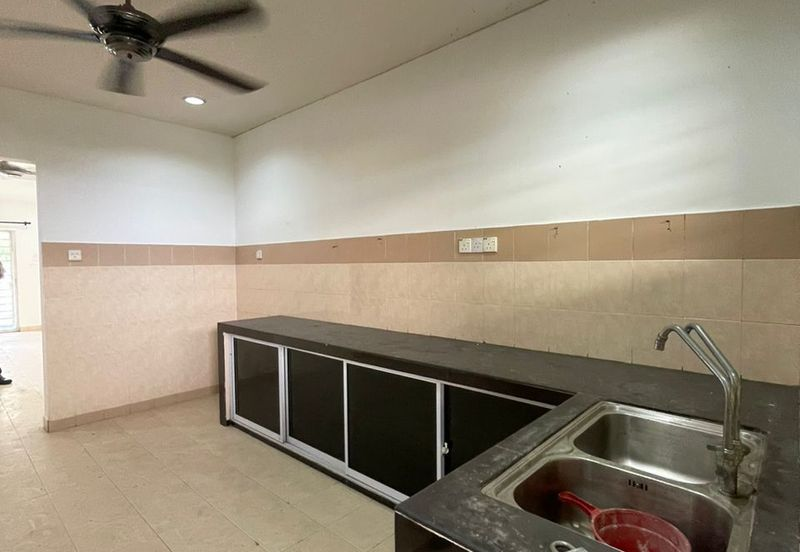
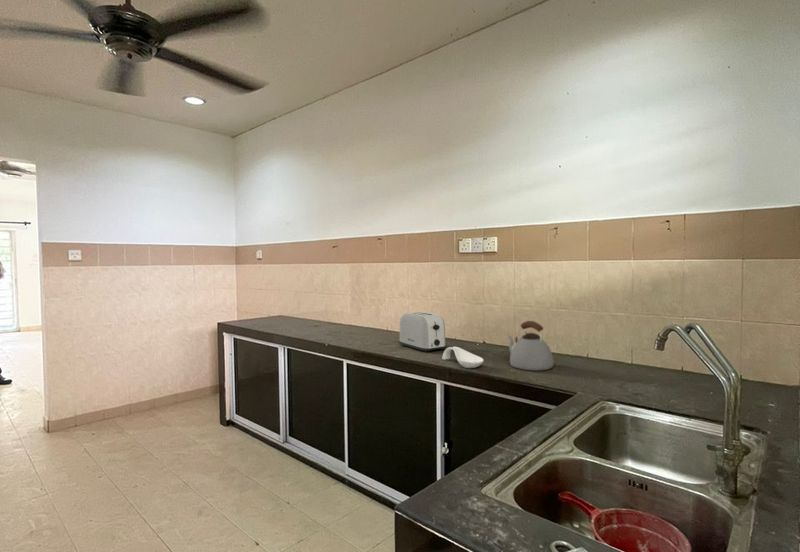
+ kettle [506,320,555,372]
+ toaster [398,311,447,353]
+ spoon rest [441,346,485,369]
